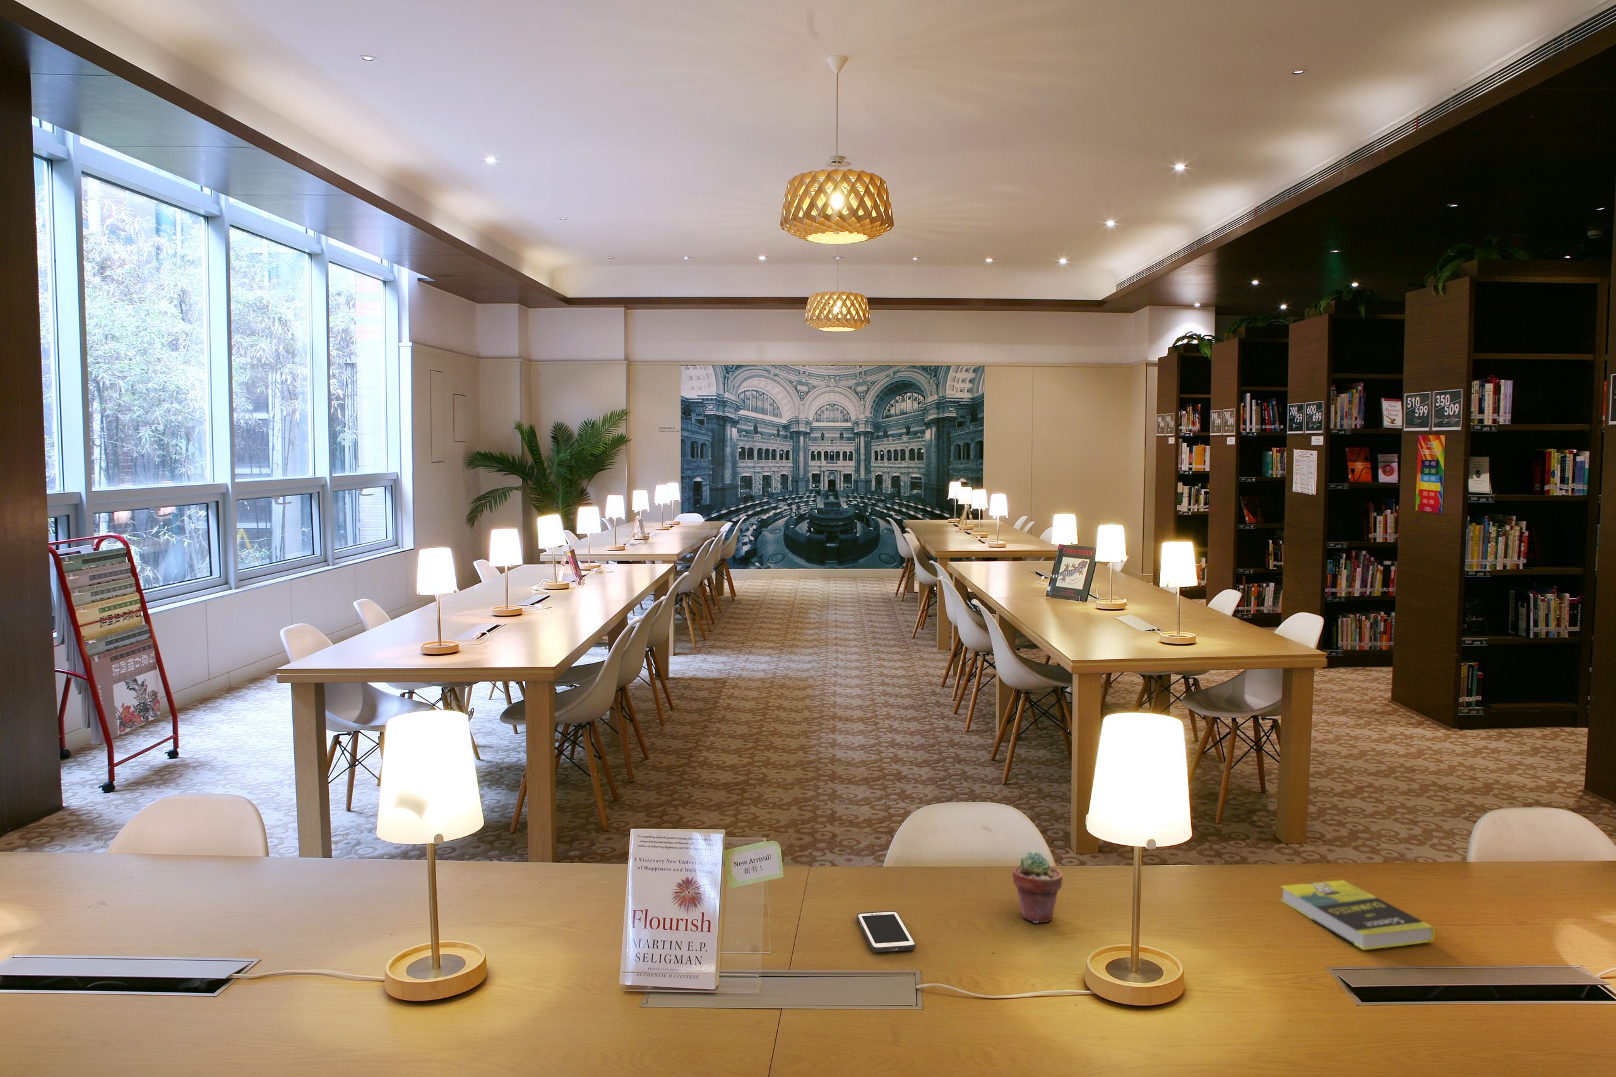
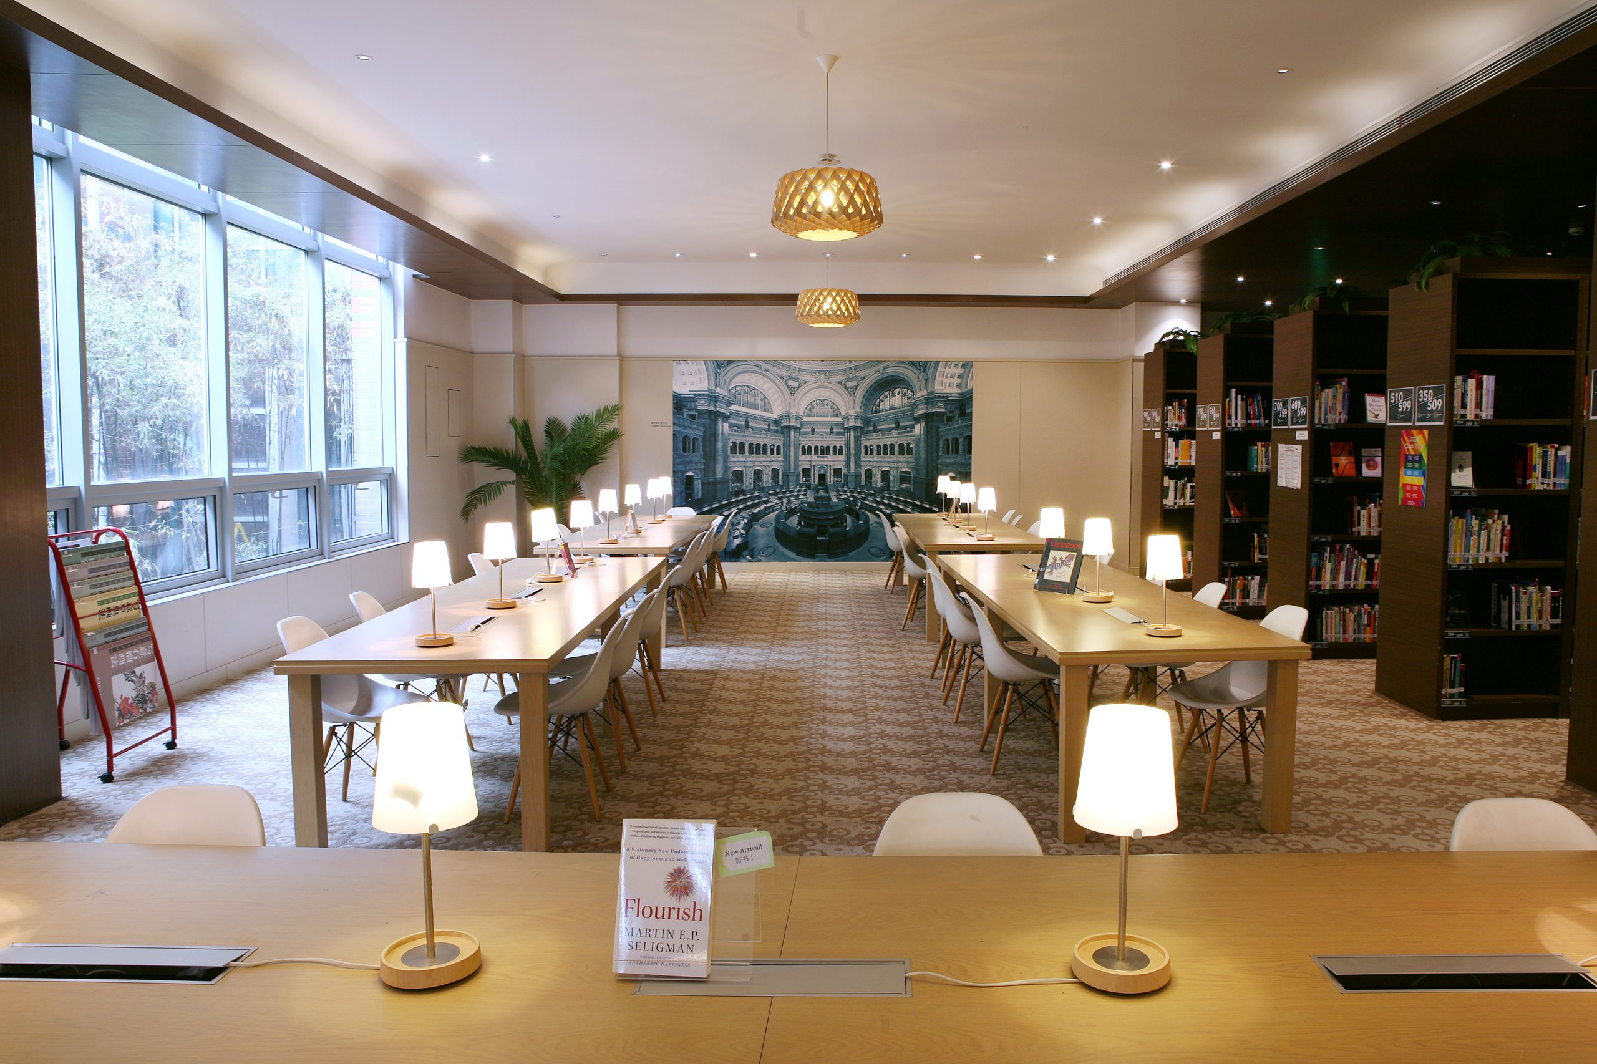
- cell phone [857,910,916,953]
- potted succulent [1012,851,1063,923]
- book [1280,880,1436,951]
